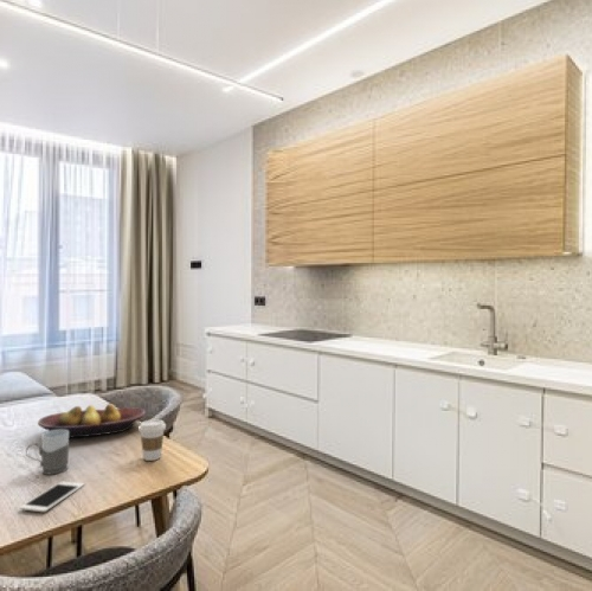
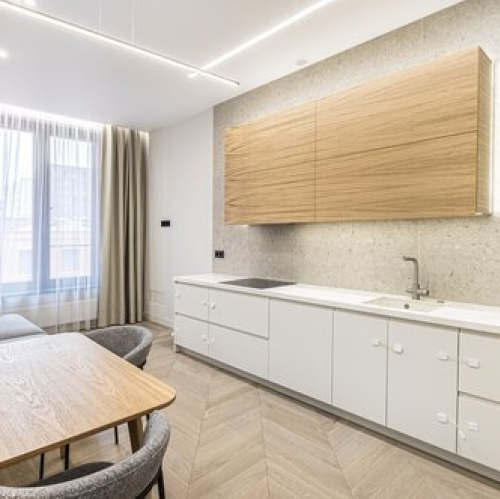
- fruit bowl [37,403,147,439]
- coffee cup [137,419,167,462]
- cell phone [19,481,85,513]
- mug [25,430,70,476]
